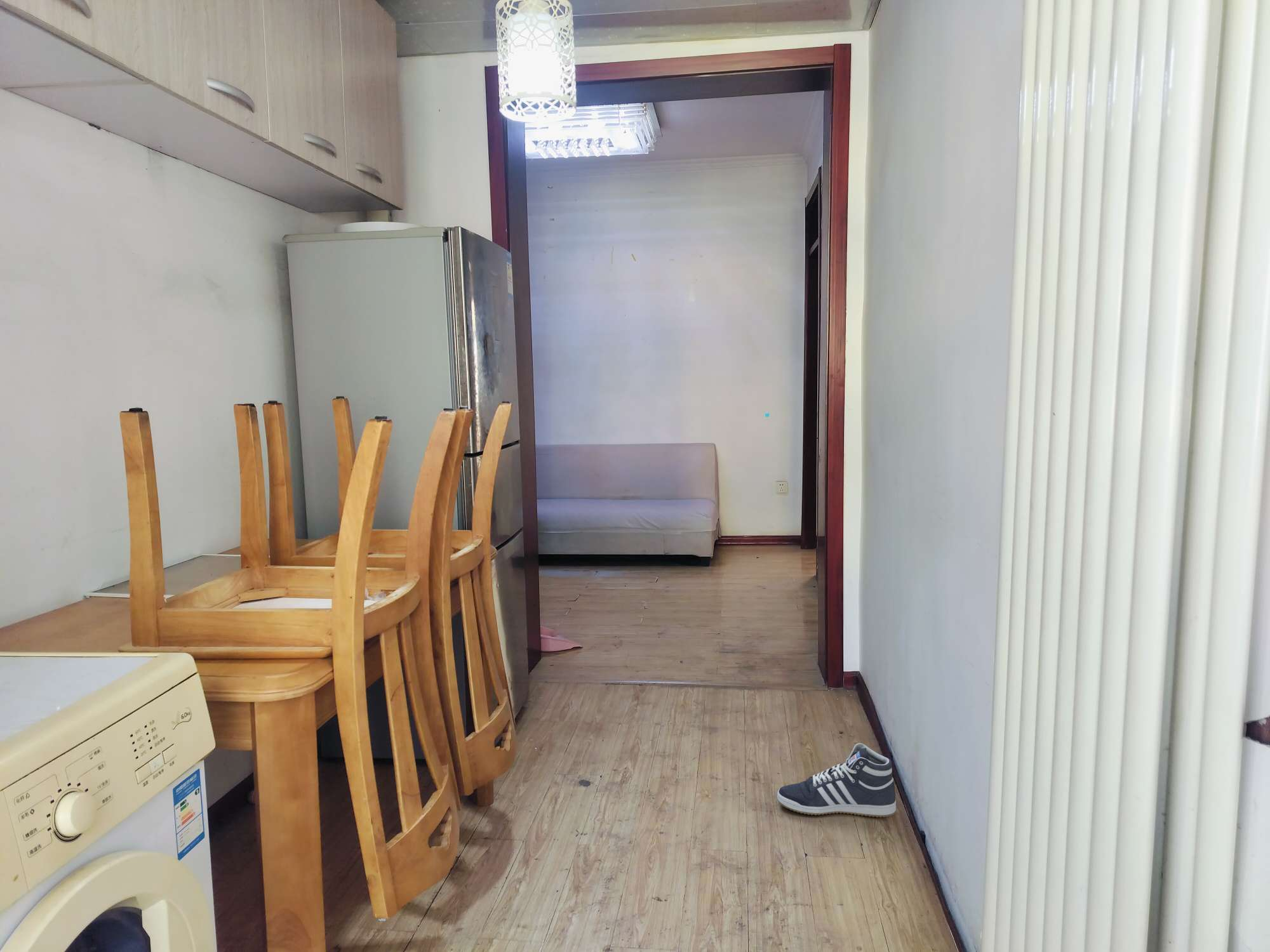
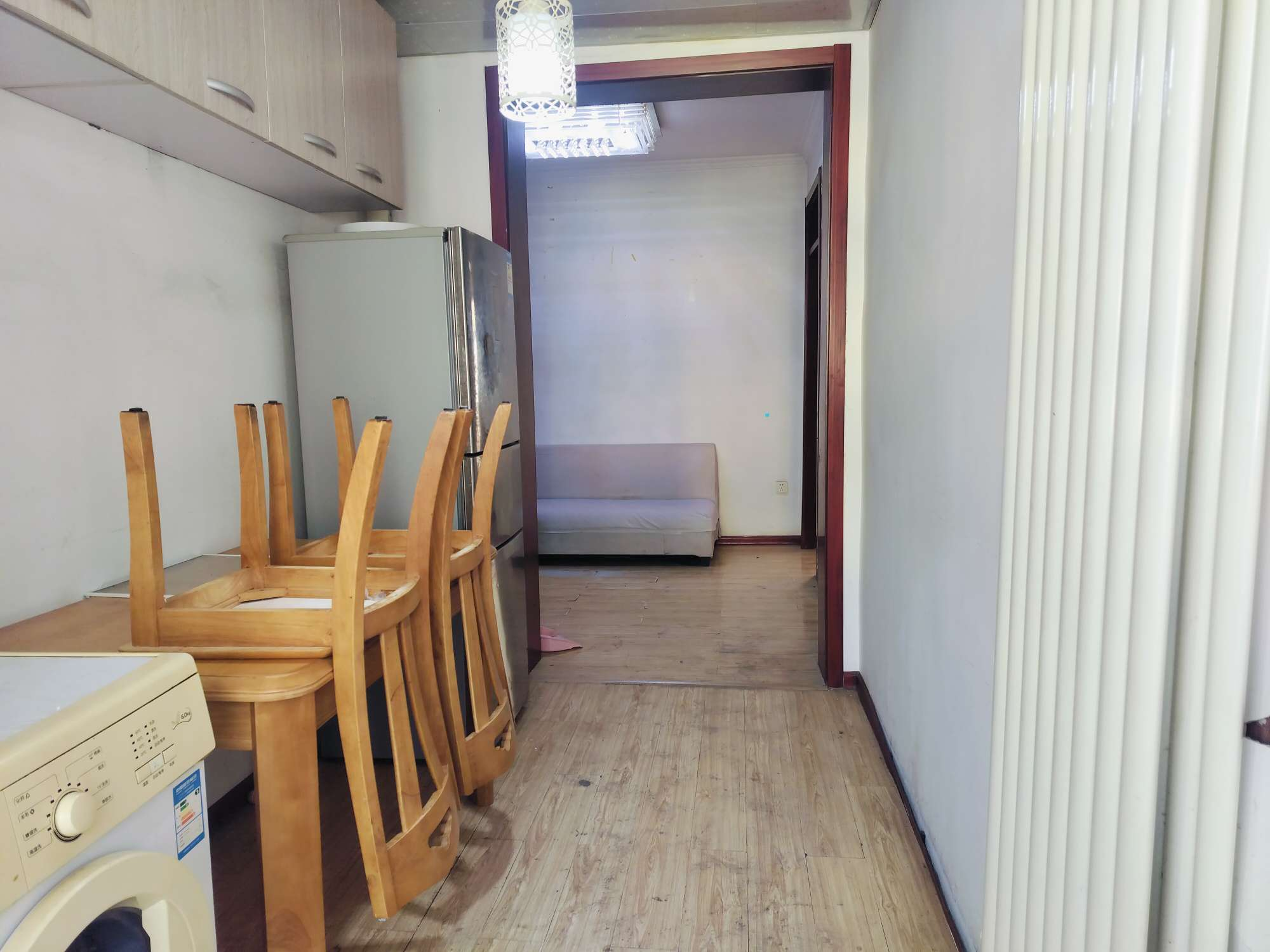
- sneaker [777,742,897,818]
